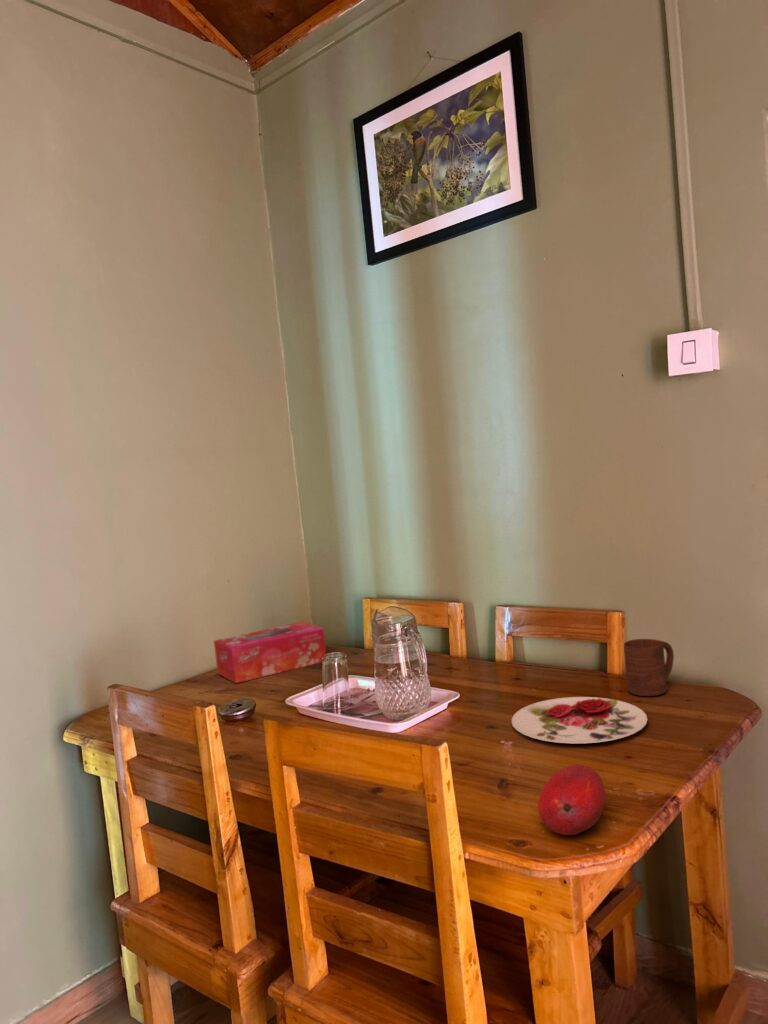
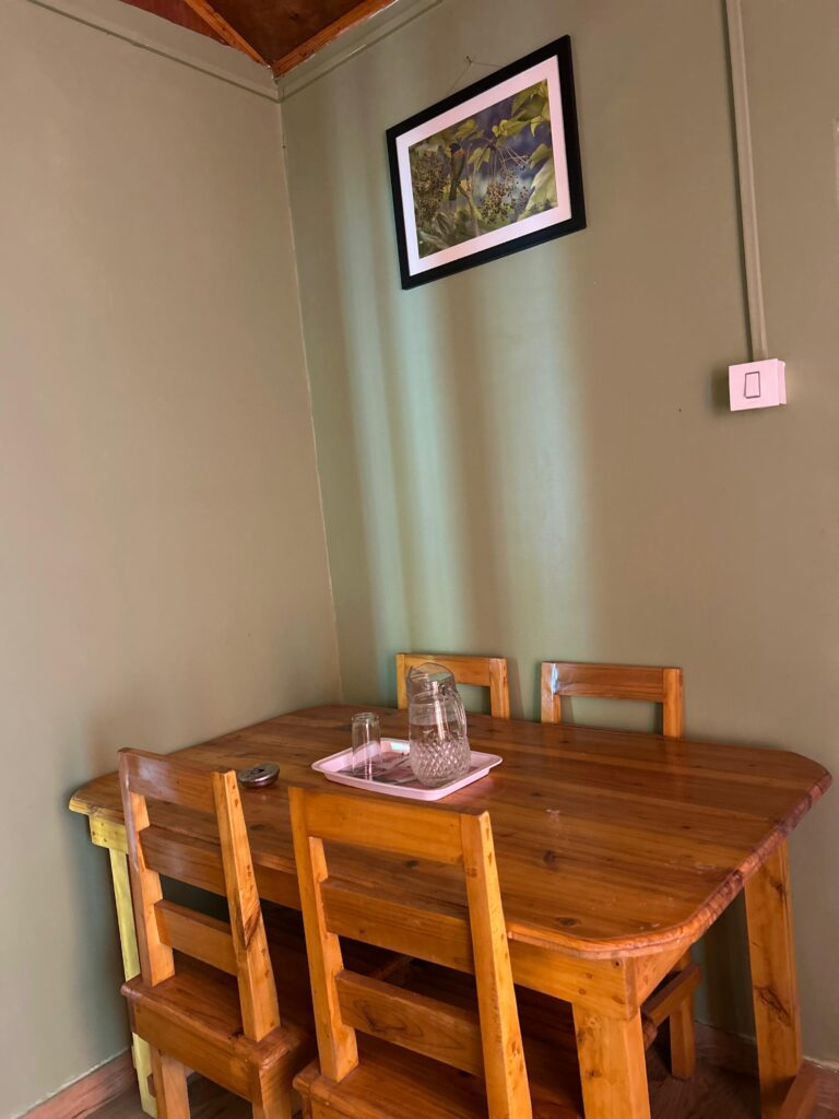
- cup [623,638,675,697]
- tissue box [213,621,327,684]
- plate [510,696,648,744]
- fruit [537,764,606,836]
